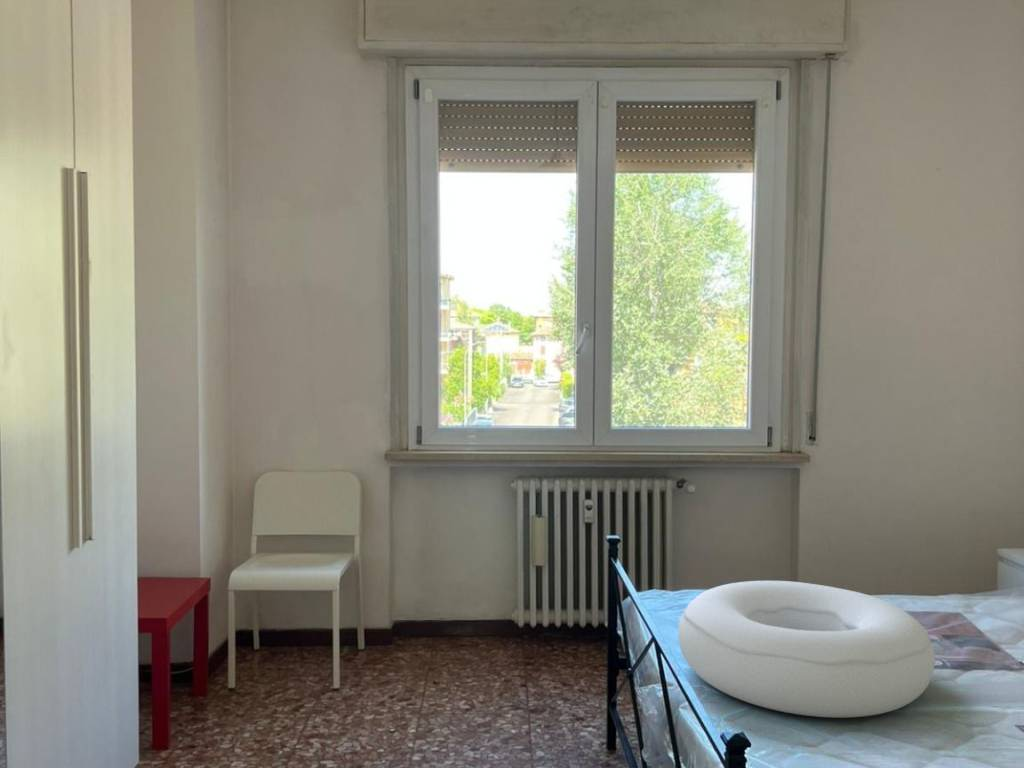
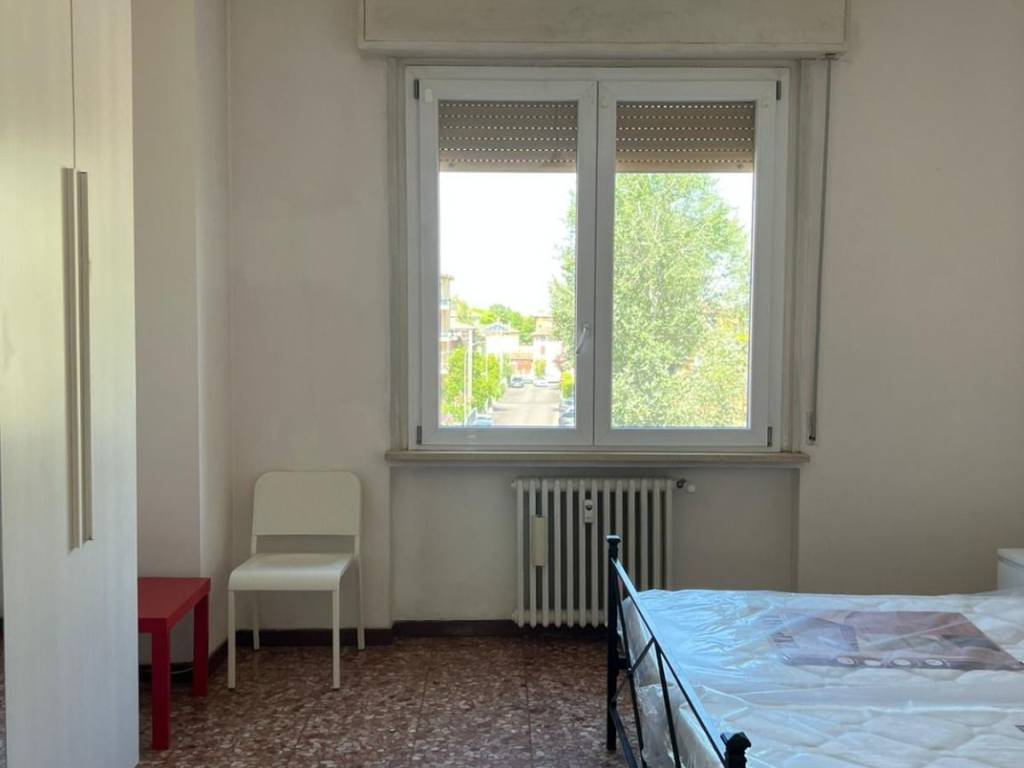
- cushion [677,580,936,719]
